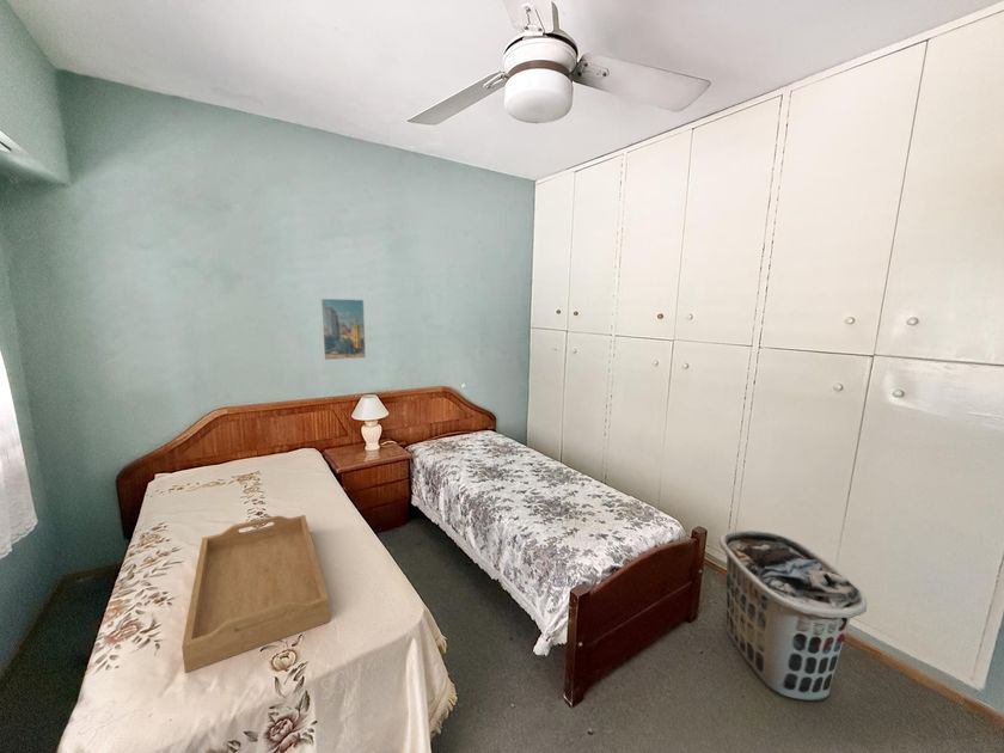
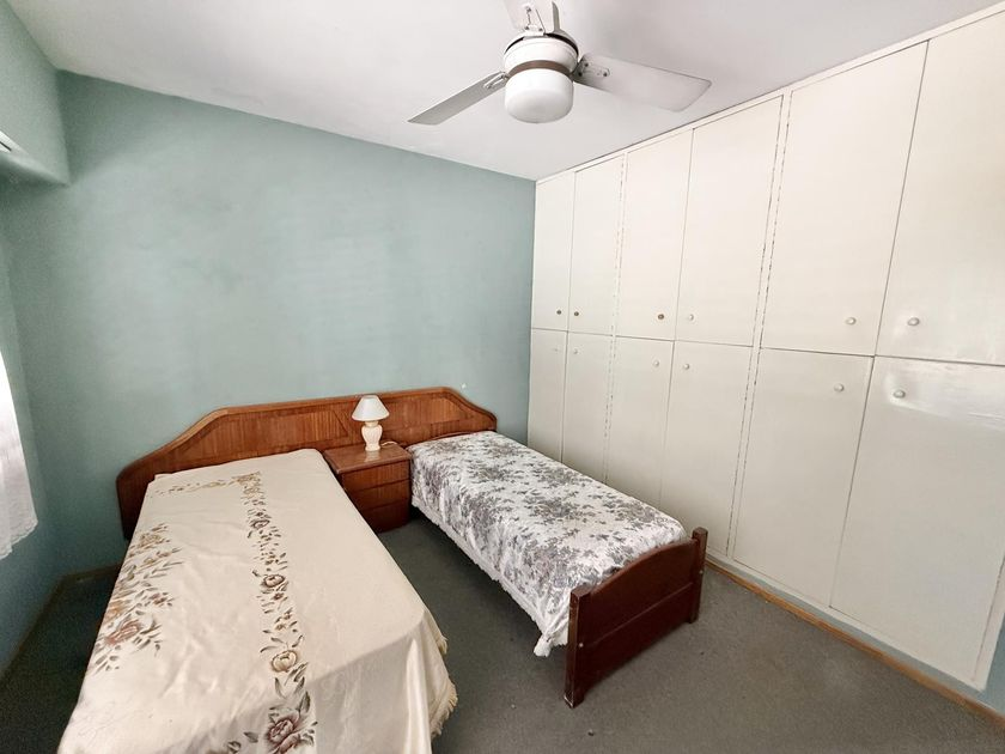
- clothes hamper [718,529,868,702]
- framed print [319,298,367,361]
- serving tray [180,514,331,674]
